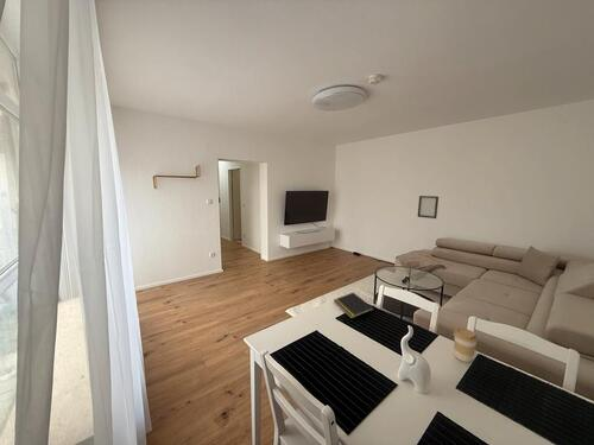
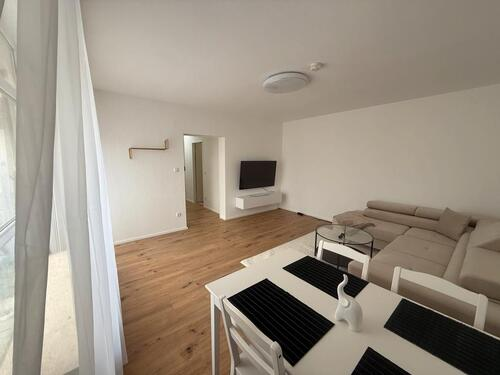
- notepad [333,292,374,319]
- picture frame [417,195,440,220]
- coffee cup [453,328,479,363]
